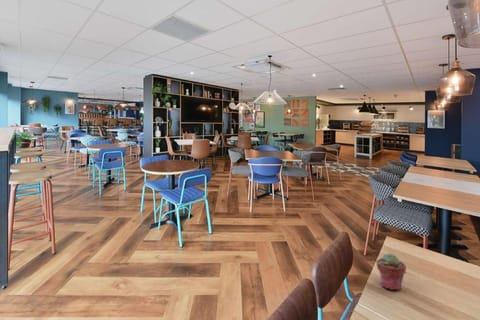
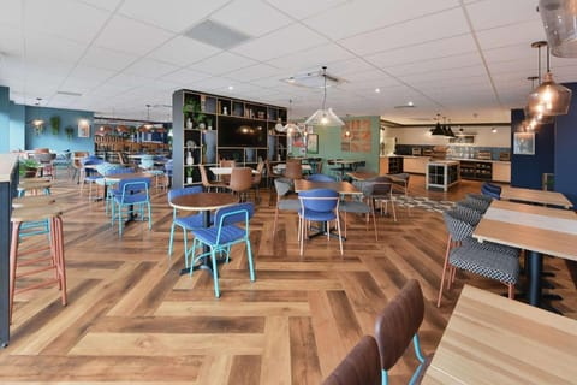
- potted succulent [376,252,407,291]
